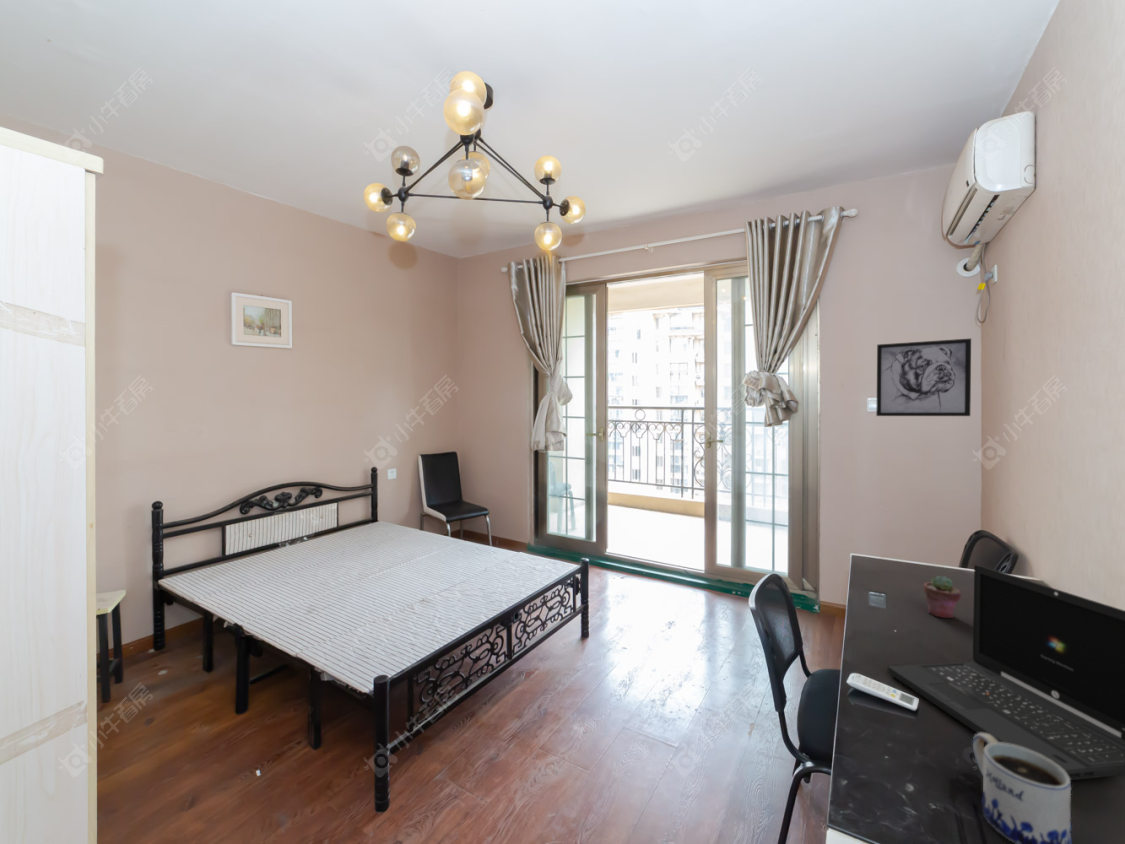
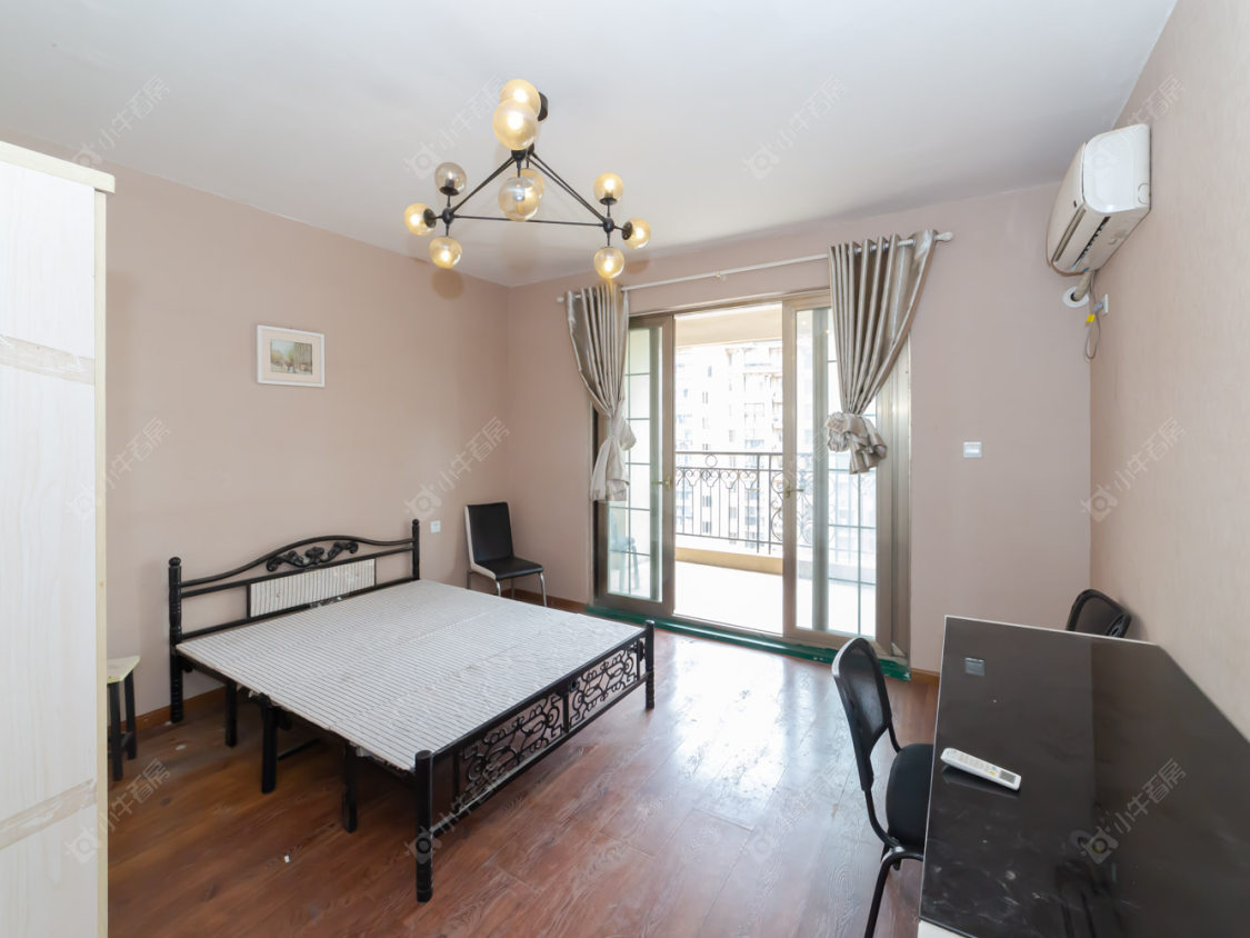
- mug [971,733,1073,844]
- potted succulent [923,575,962,619]
- laptop [887,564,1125,781]
- wall art [875,337,972,417]
